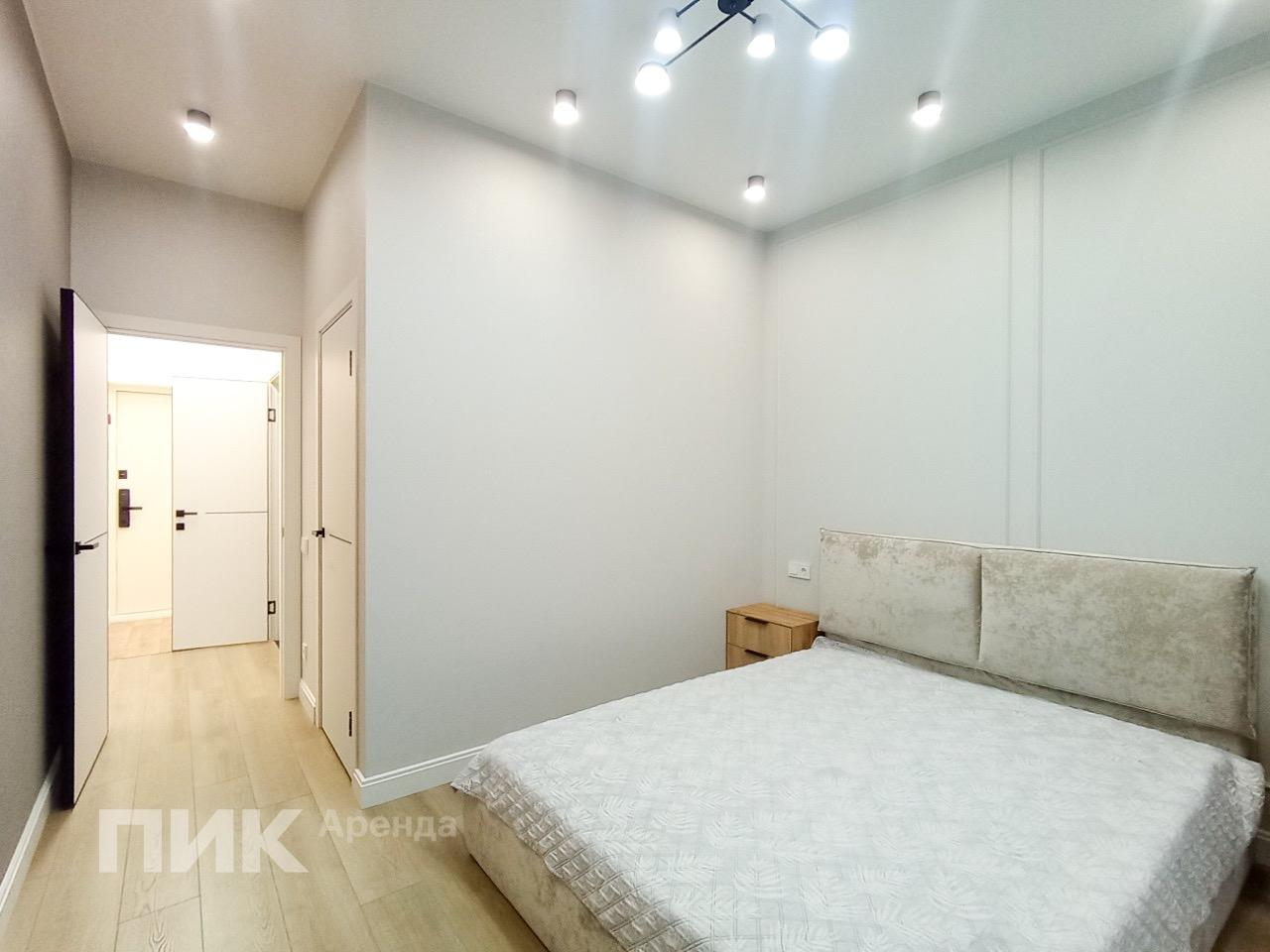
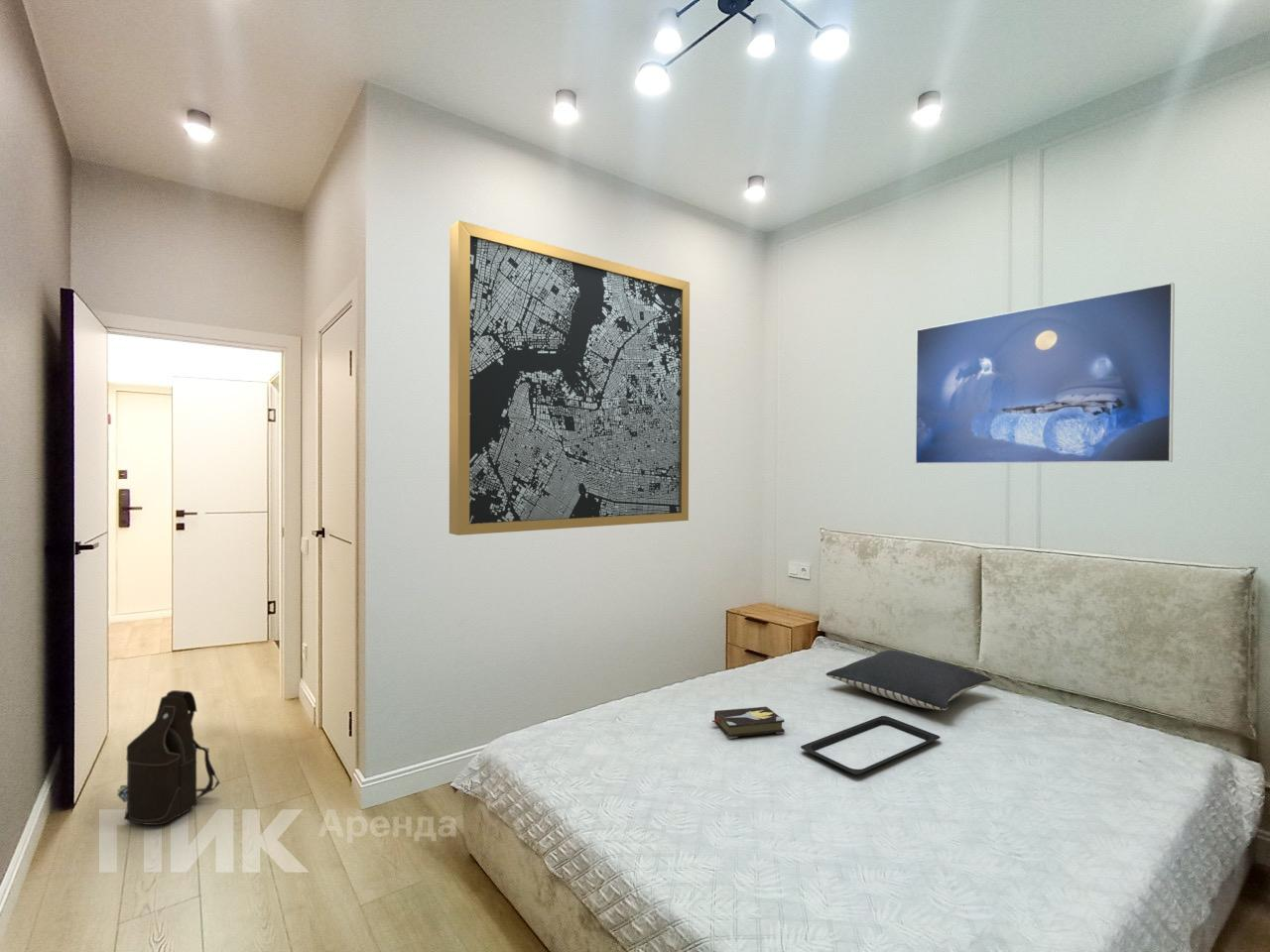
+ pillow [826,649,993,711]
+ wall art [448,219,691,536]
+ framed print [915,282,1176,465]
+ serving tray [800,715,941,775]
+ shoulder bag [116,689,220,826]
+ hardback book [712,706,786,740]
